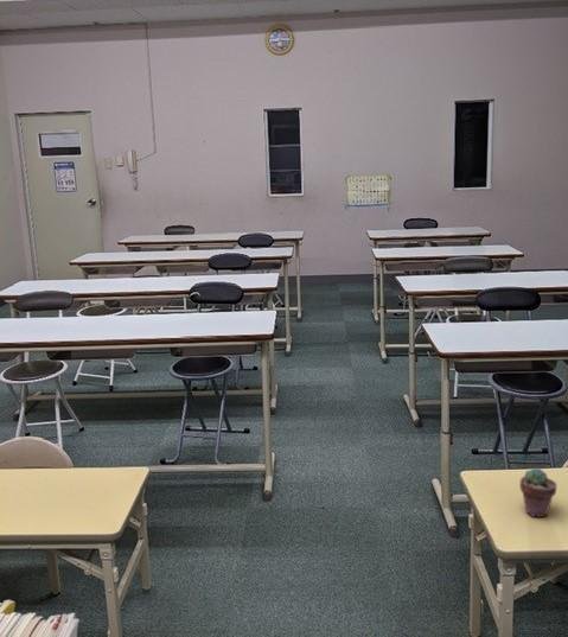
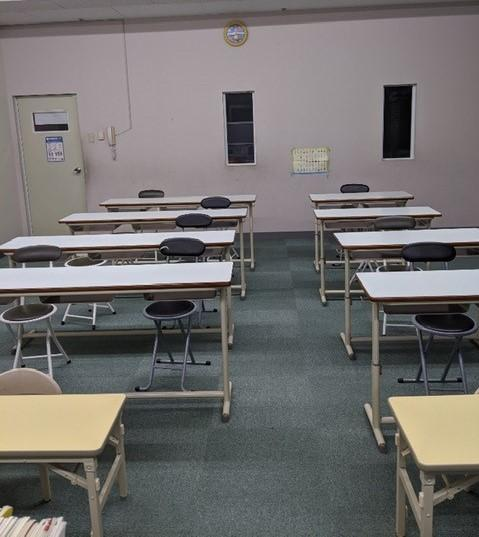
- potted succulent [518,466,559,518]
